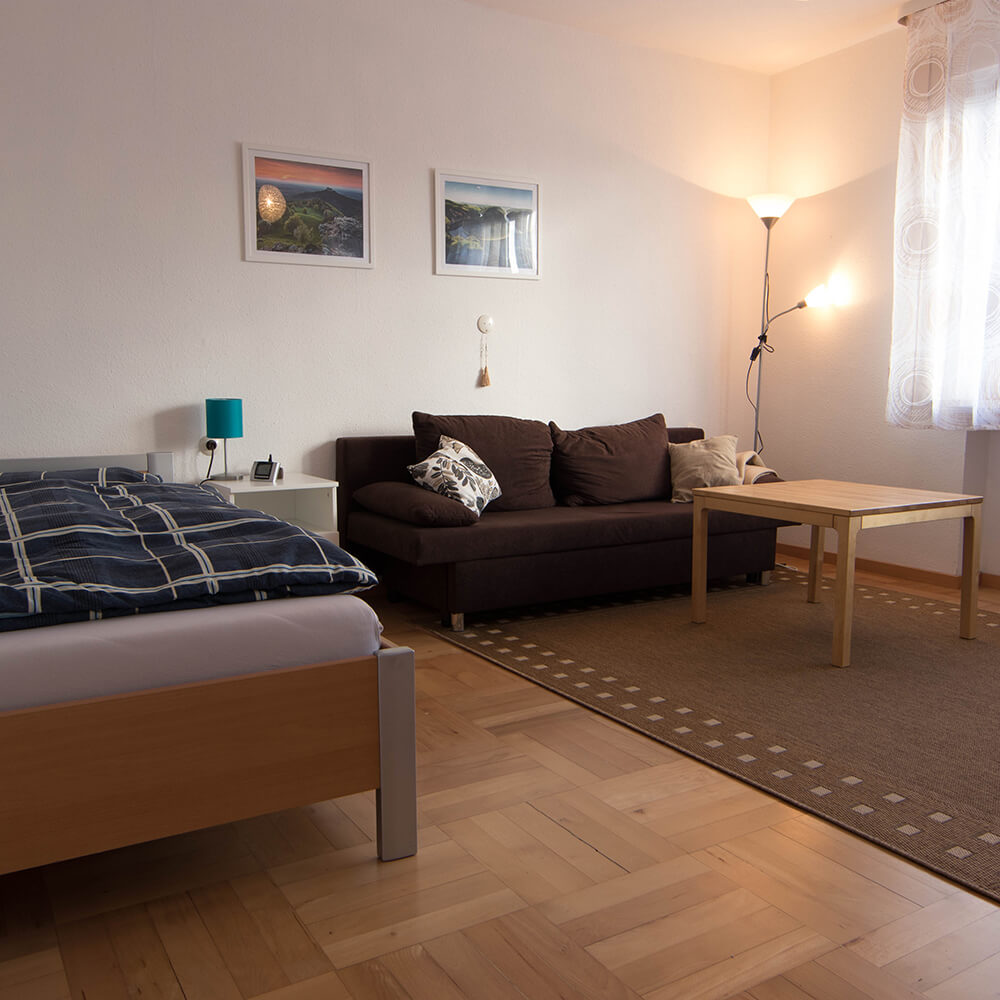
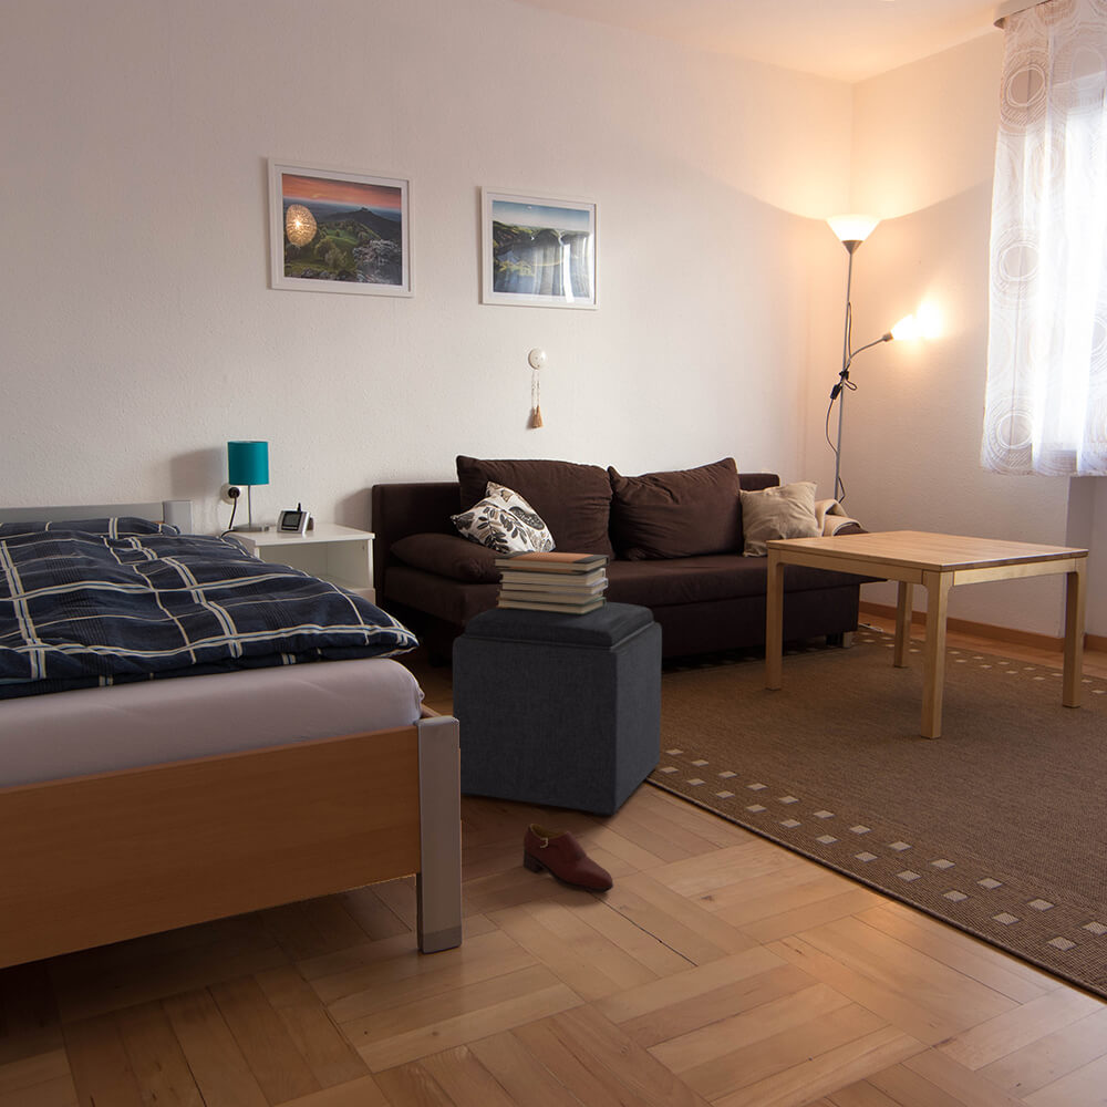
+ shoe [523,823,614,893]
+ ottoman [452,601,663,817]
+ book stack [490,550,610,615]
